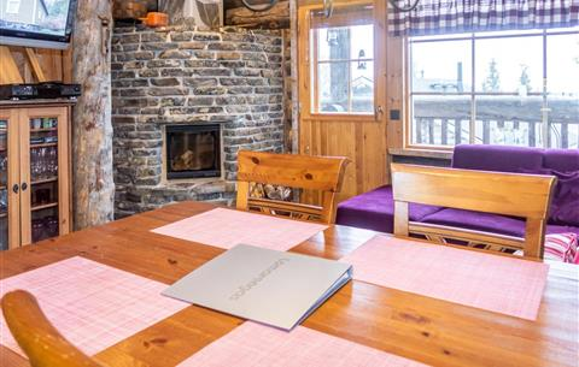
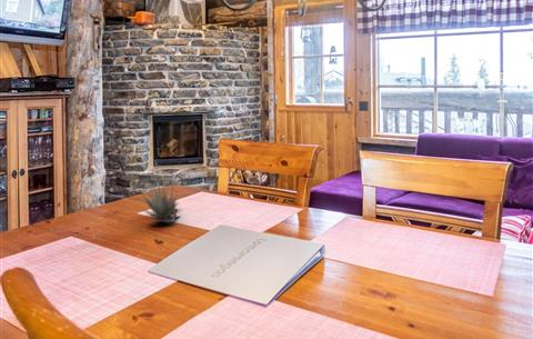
+ succulent plant [131,161,185,225]
